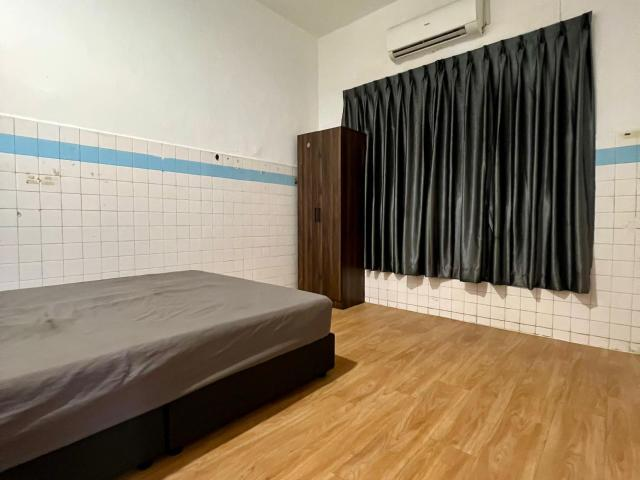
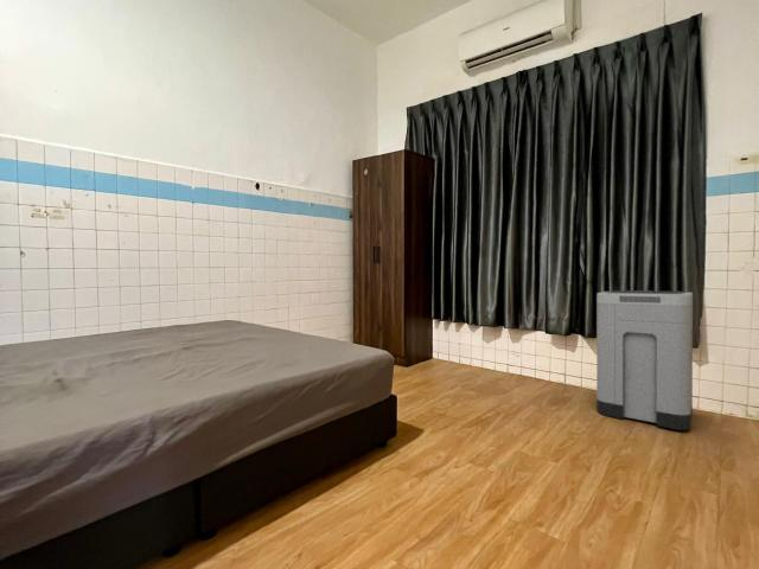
+ trash can [595,289,694,431]
